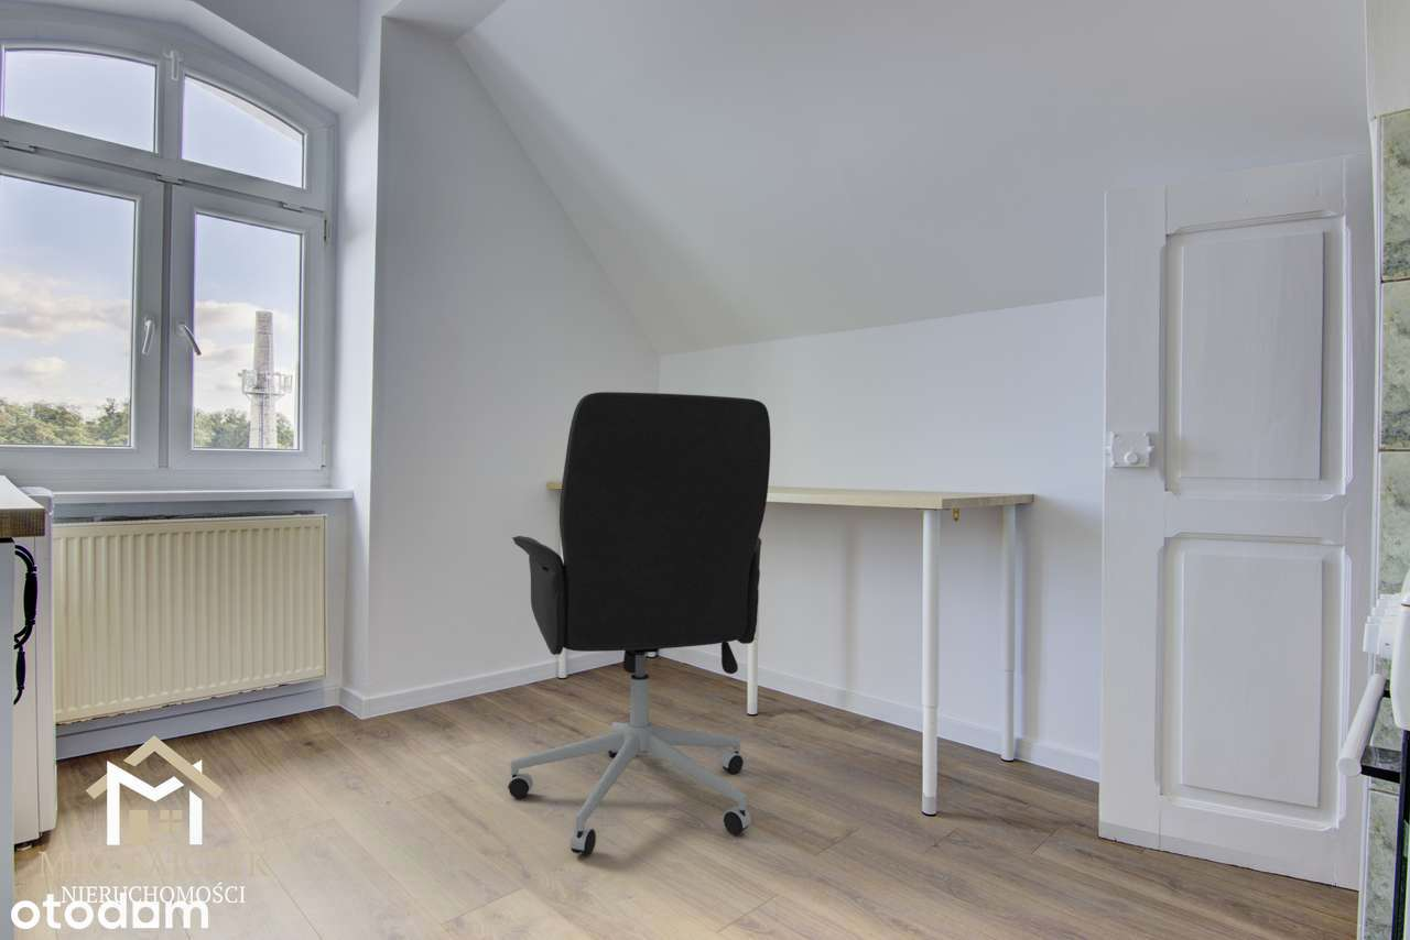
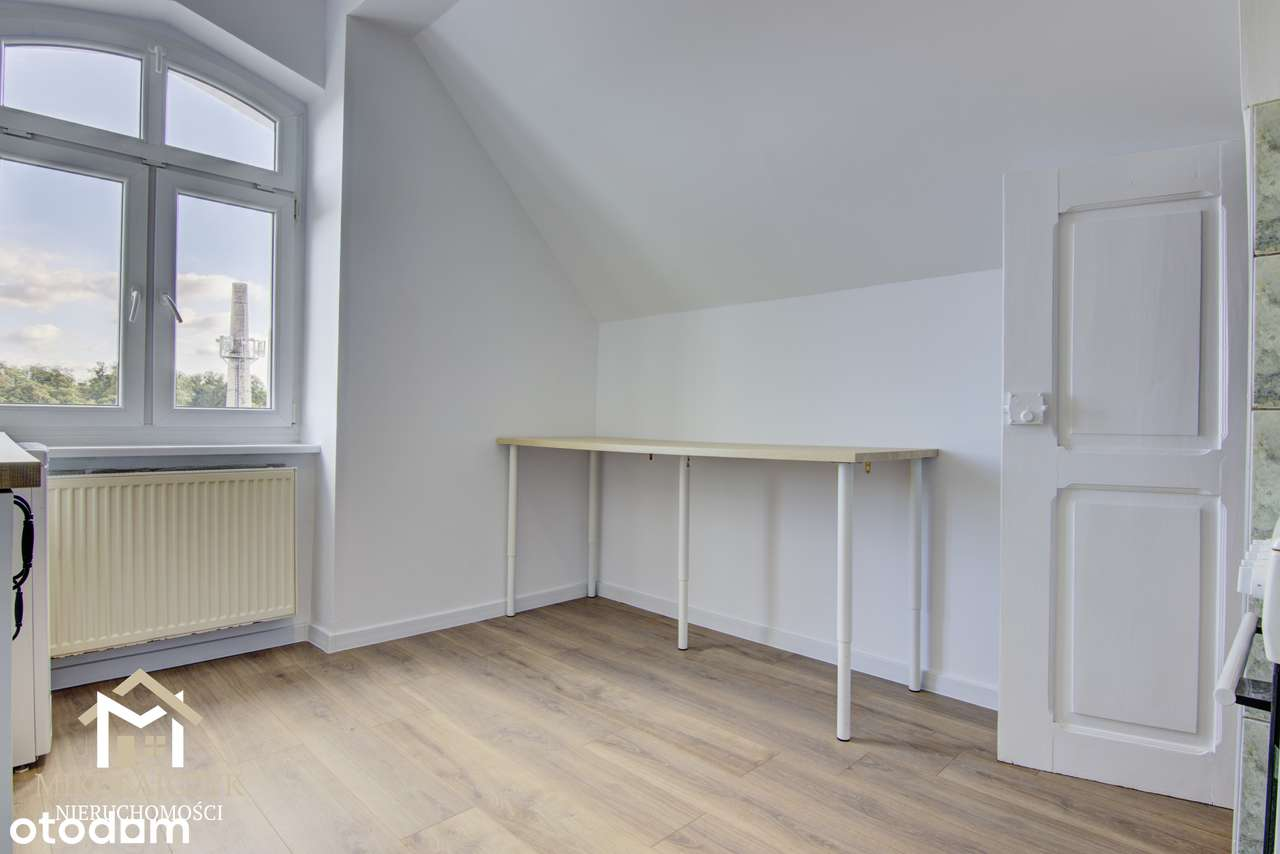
- office chair [507,391,772,856]
